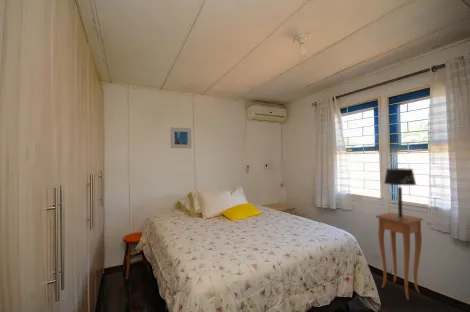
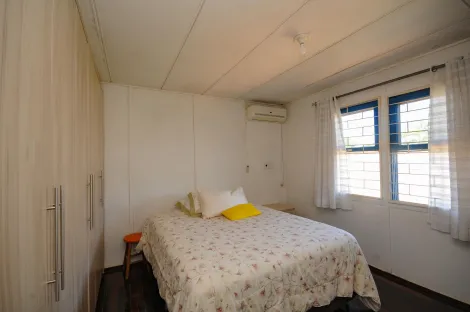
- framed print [169,126,192,149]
- side table [375,211,424,301]
- table lamp [383,167,417,219]
